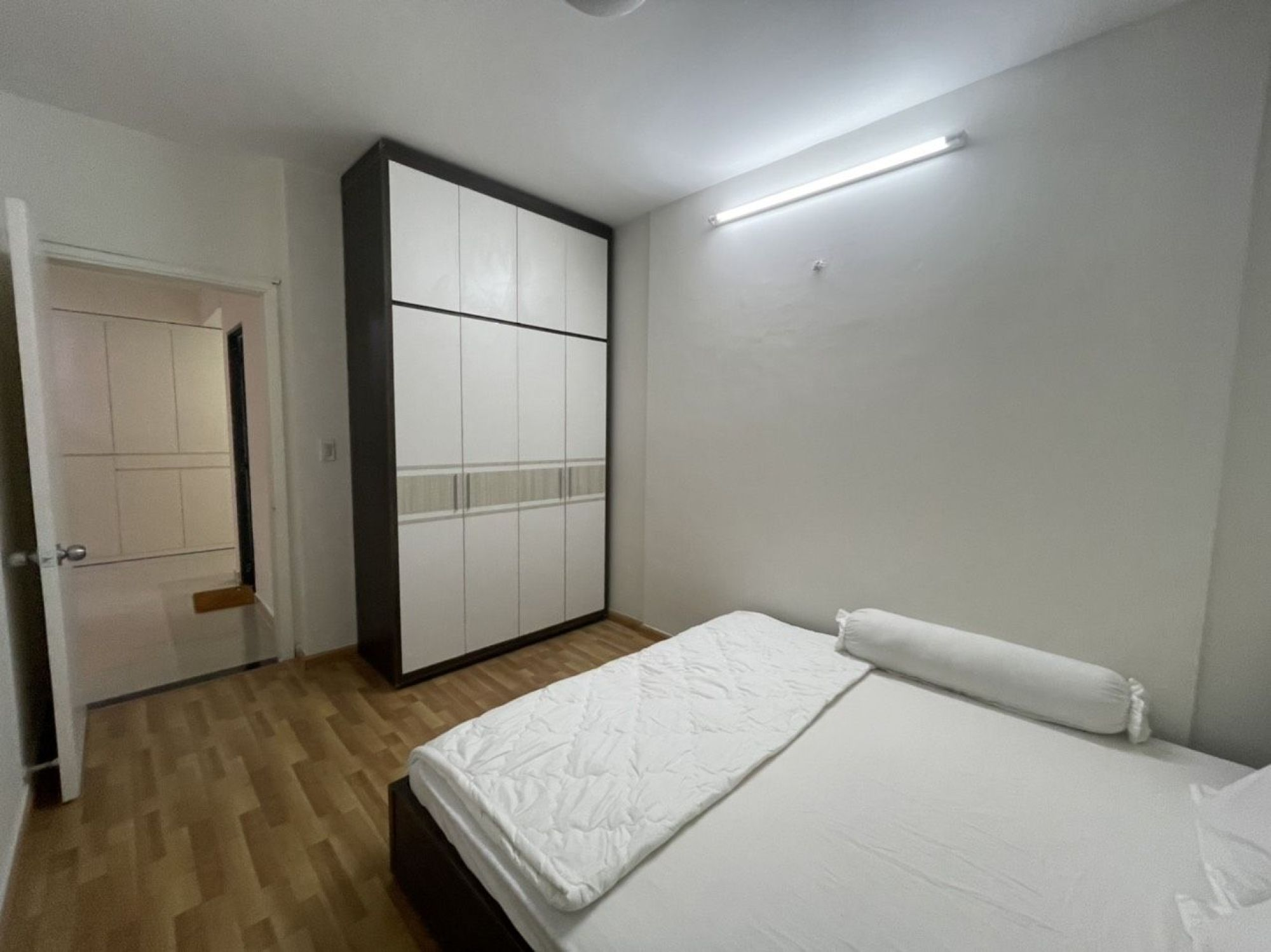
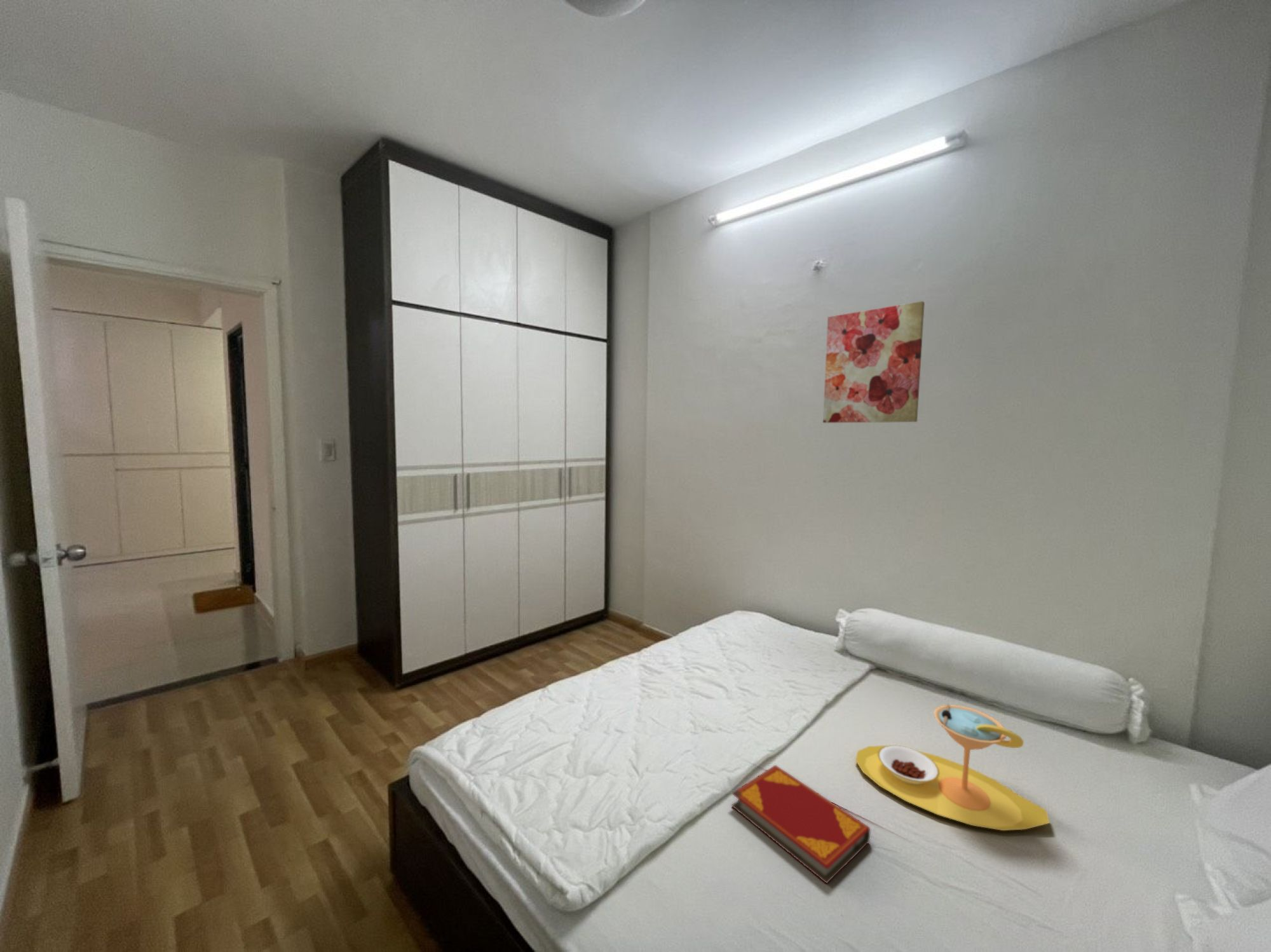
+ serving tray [855,703,1050,831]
+ hardback book [731,765,871,884]
+ wall art [822,301,925,423]
